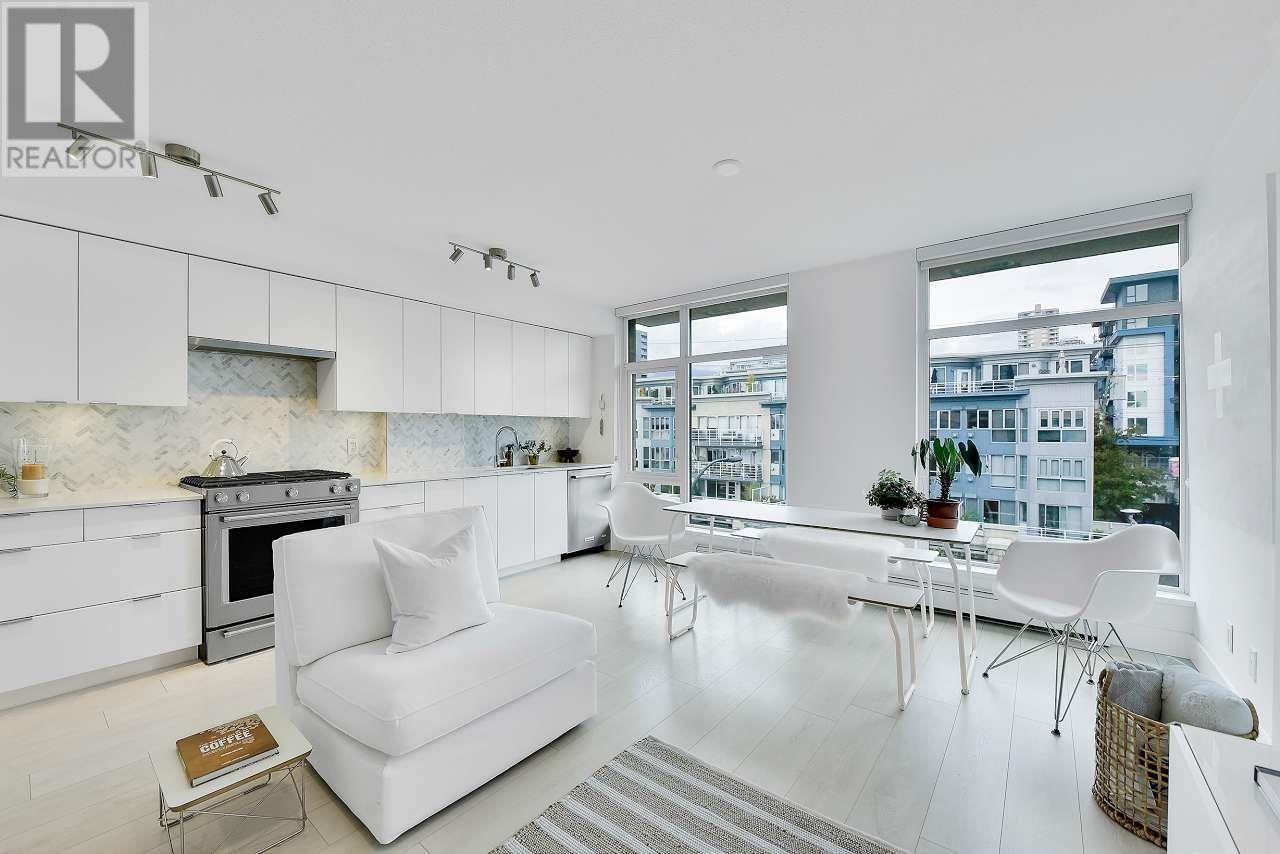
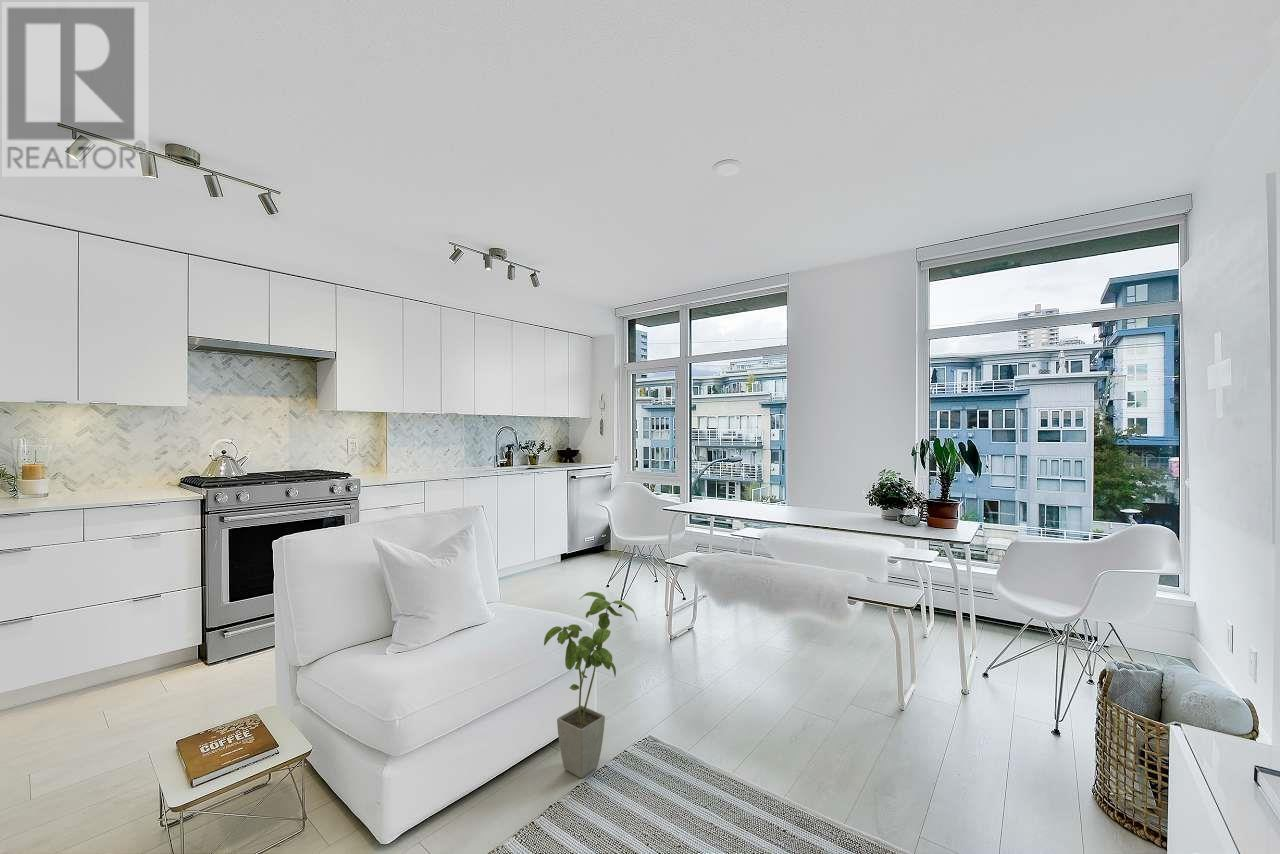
+ house plant [543,591,638,779]
